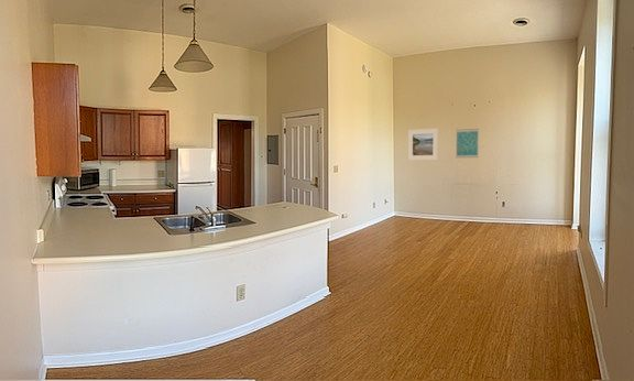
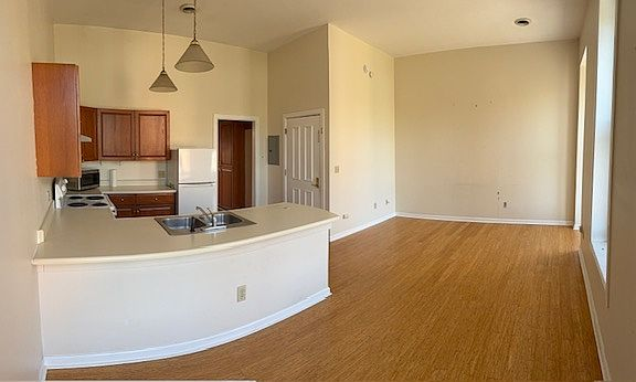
- wall art [455,128,480,159]
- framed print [407,128,439,162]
